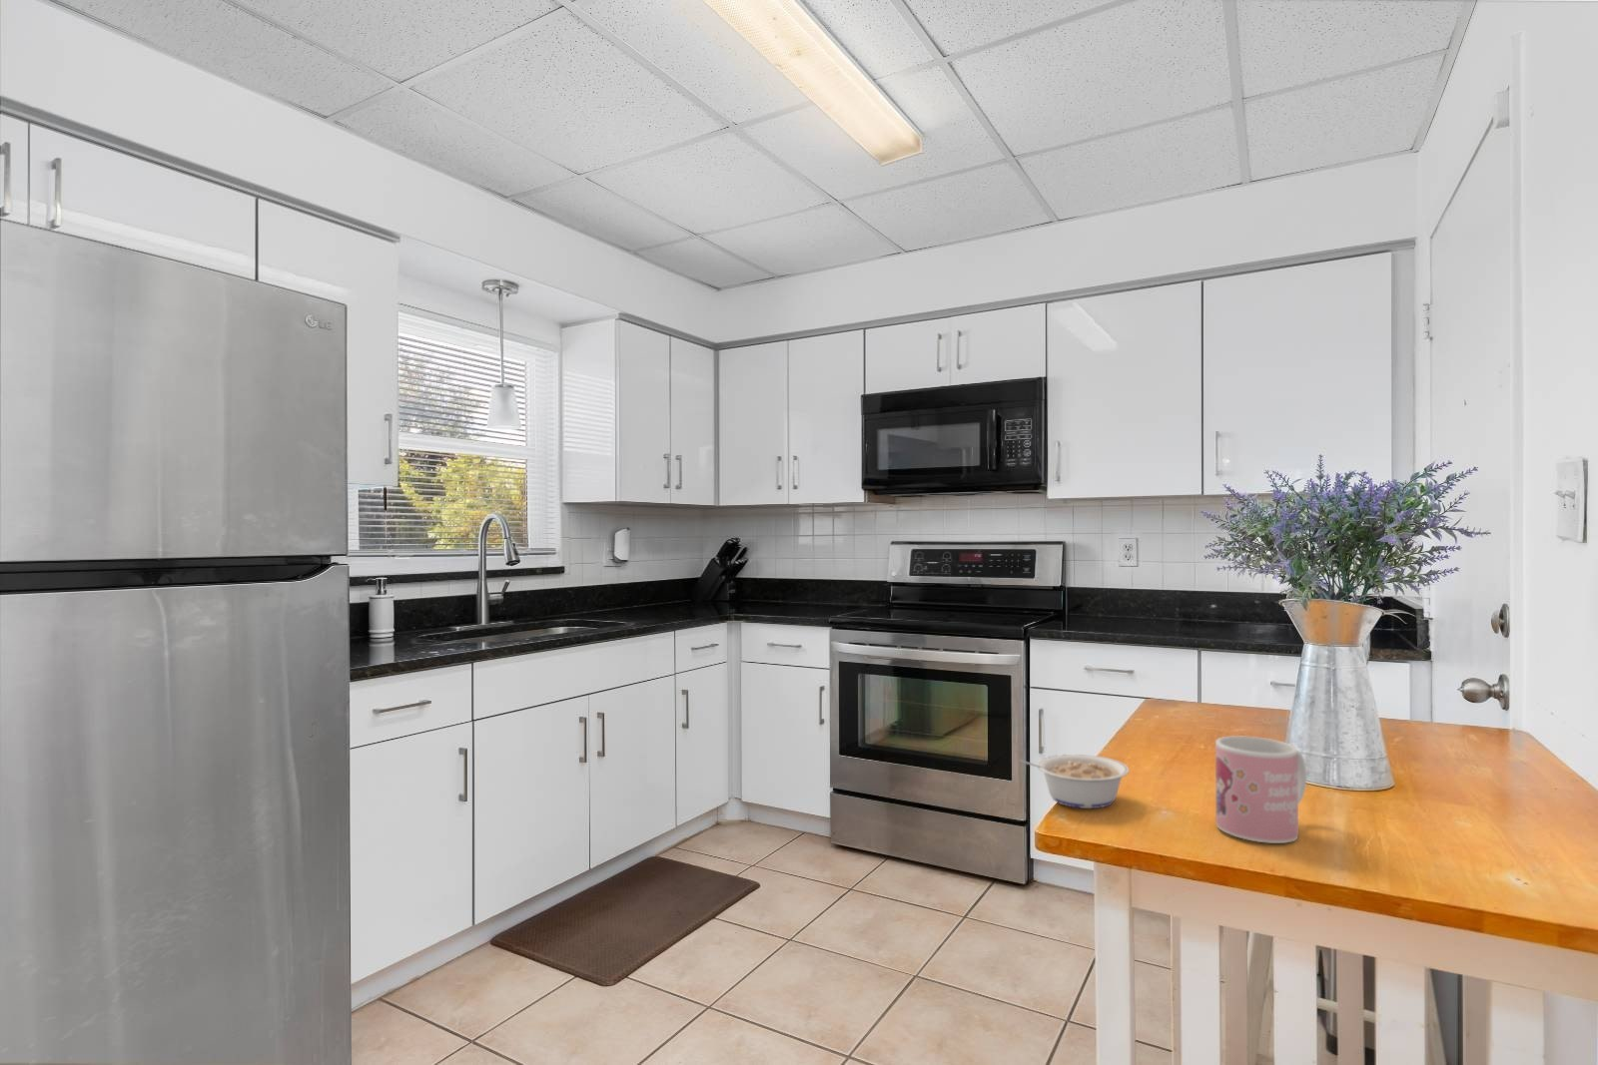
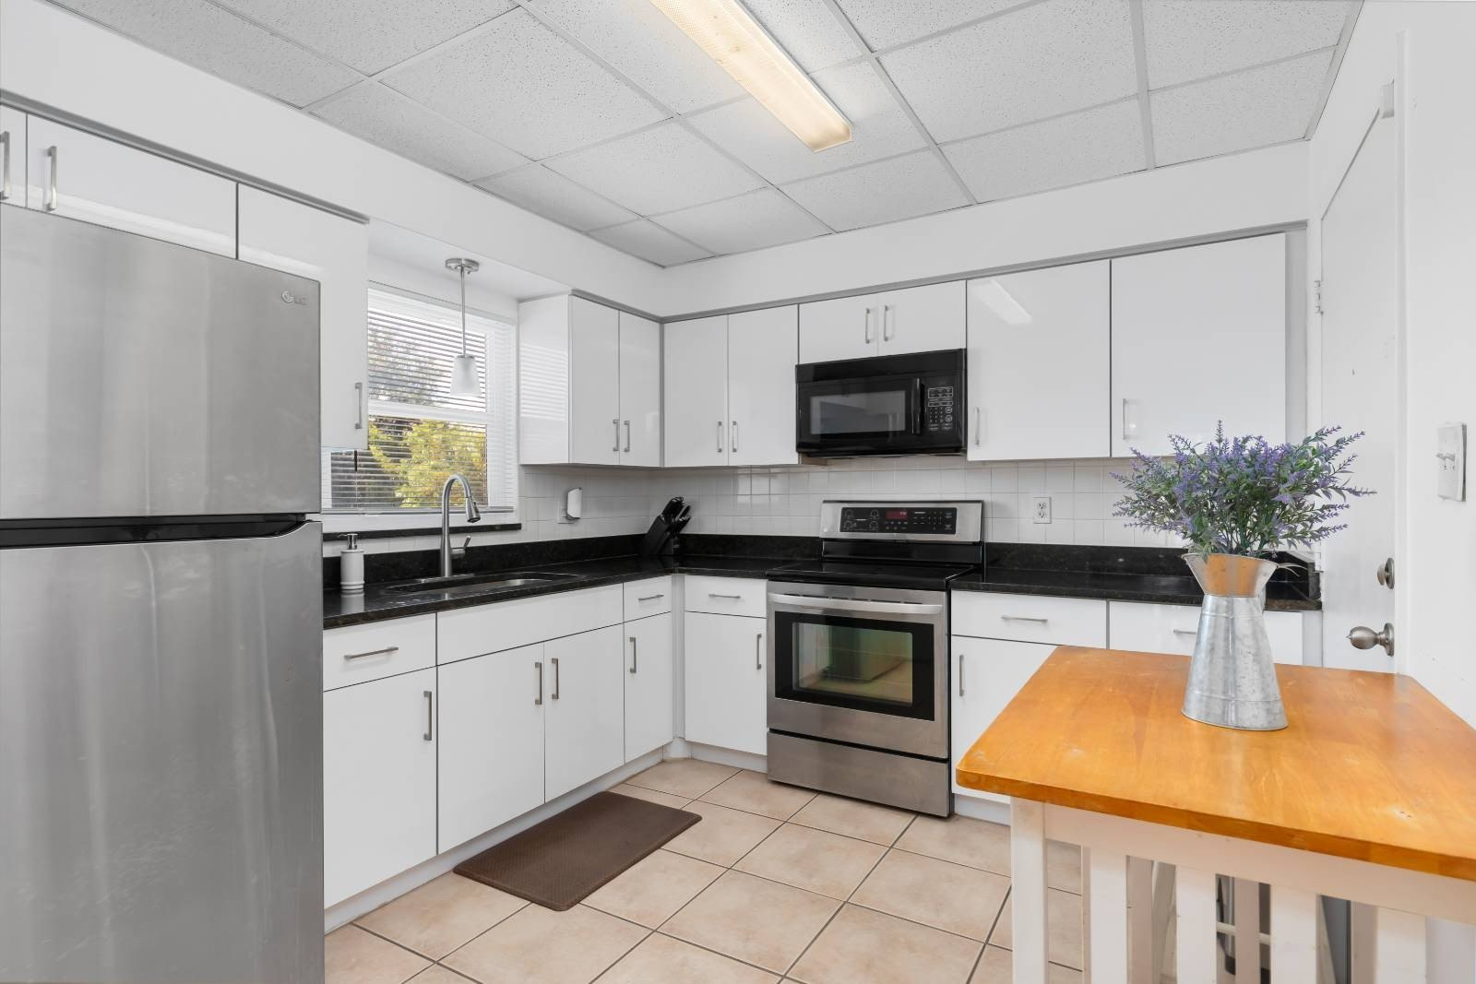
- legume [1018,754,1130,809]
- mug [1214,735,1308,844]
